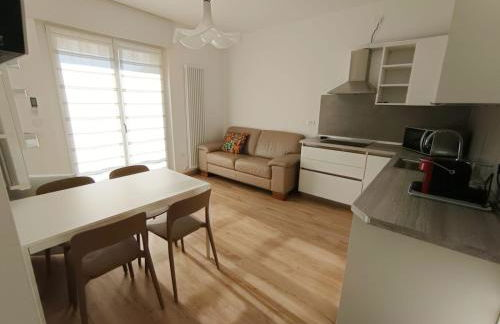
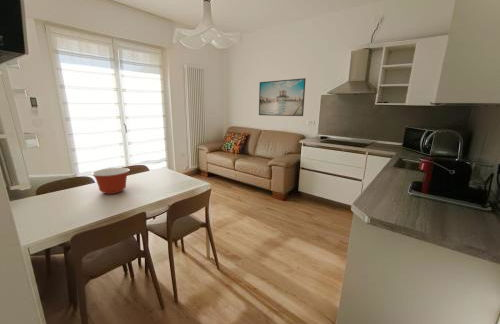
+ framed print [258,77,307,117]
+ mixing bowl [90,167,131,195]
